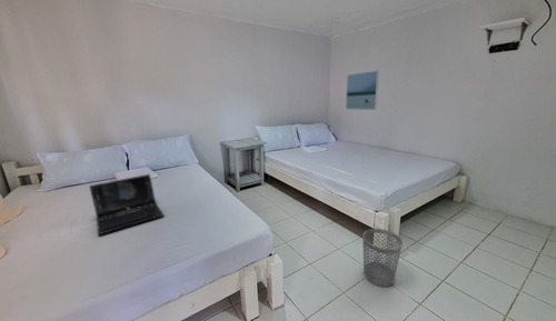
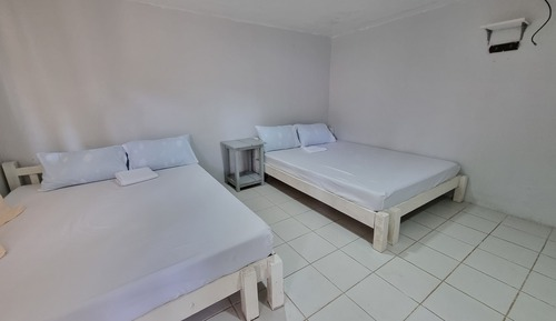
- laptop [88,173,165,237]
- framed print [345,70,380,111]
- wastebasket [361,228,404,288]
